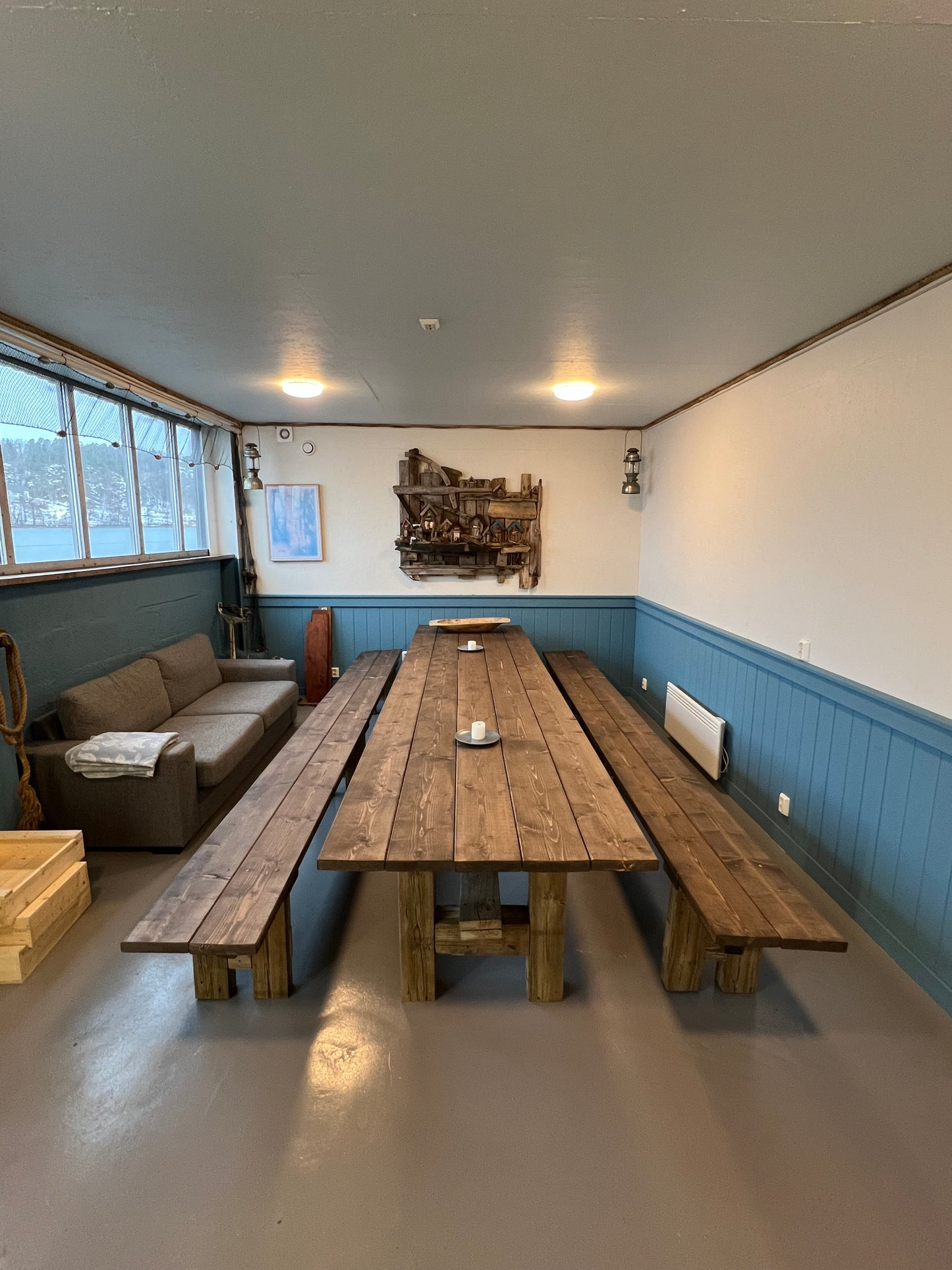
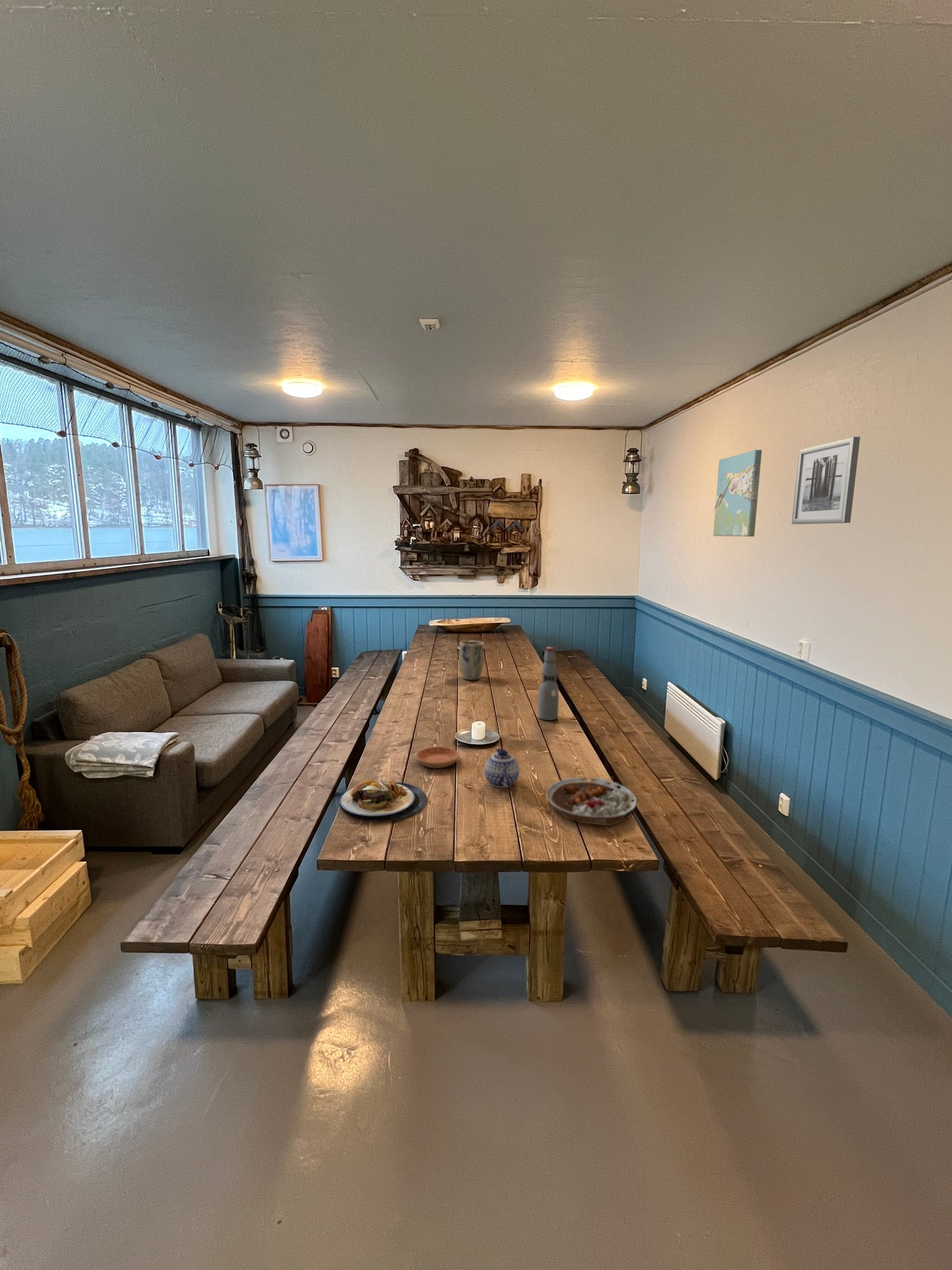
+ bottle [538,647,559,721]
+ plate [339,779,428,822]
+ plate [546,777,638,826]
+ saucer [415,746,460,769]
+ teapot [484,747,520,788]
+ wall art [791,436,861,525]
+ plant pot [459,640,484,681]
+ map [713,449,762,537]
